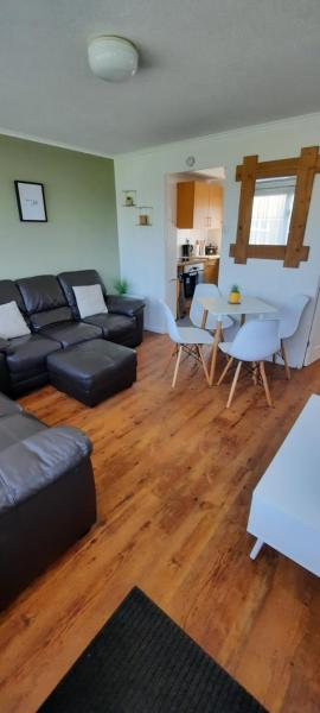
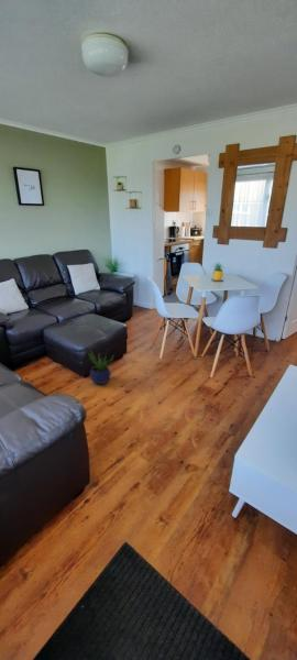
+ potted plant [87,351,114,386]
